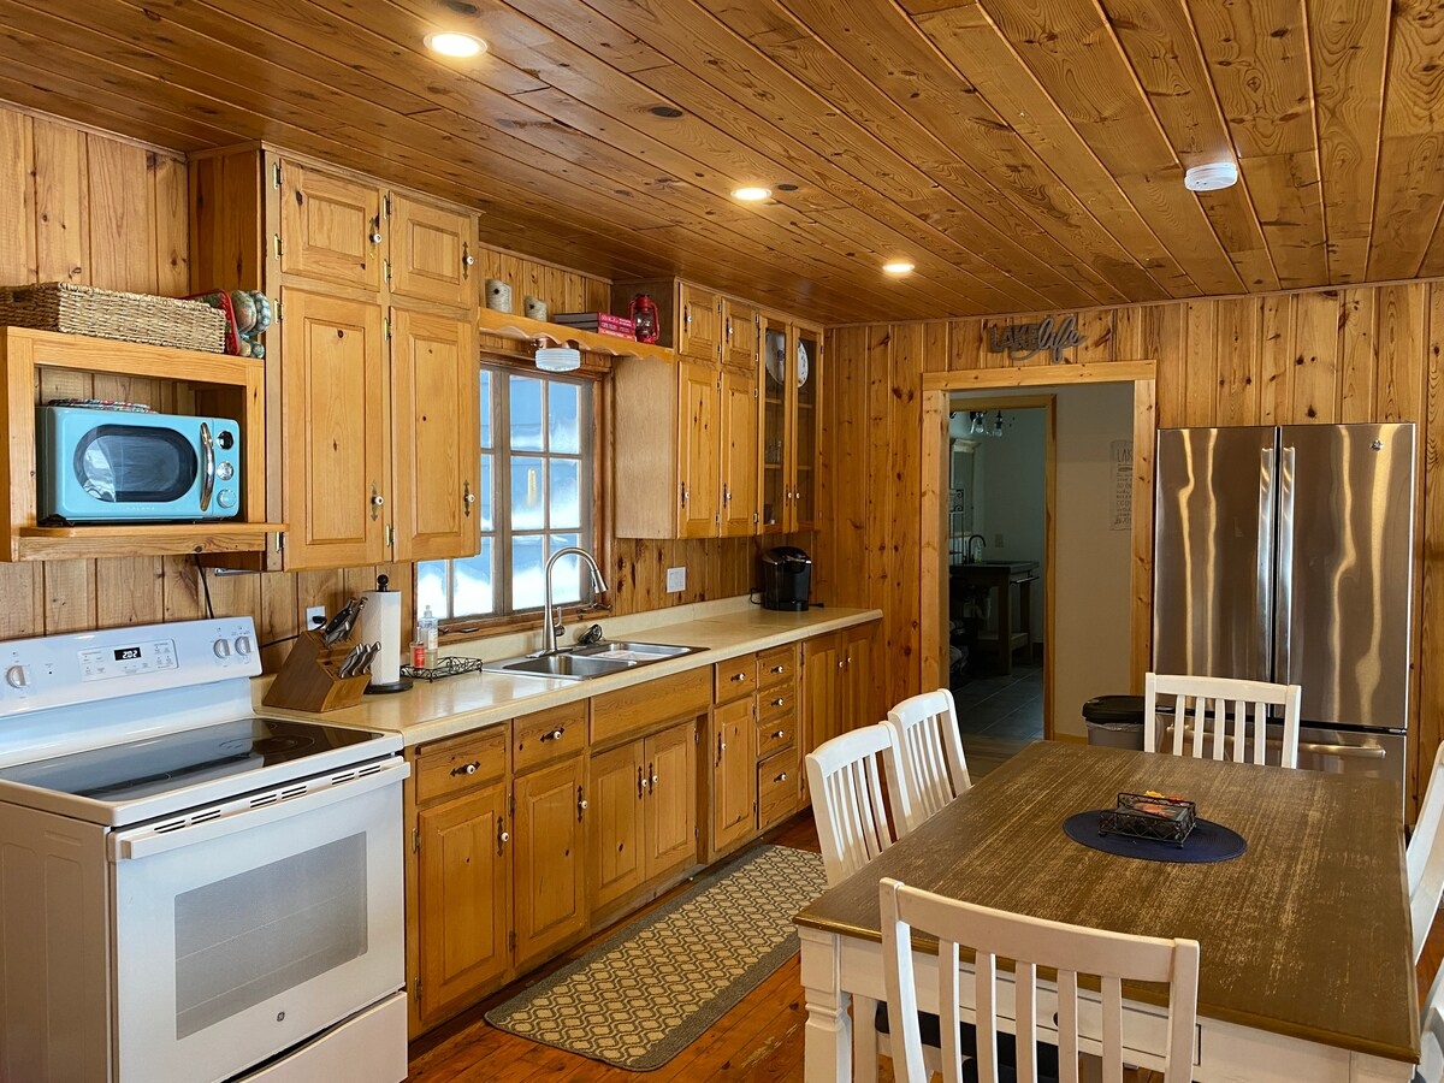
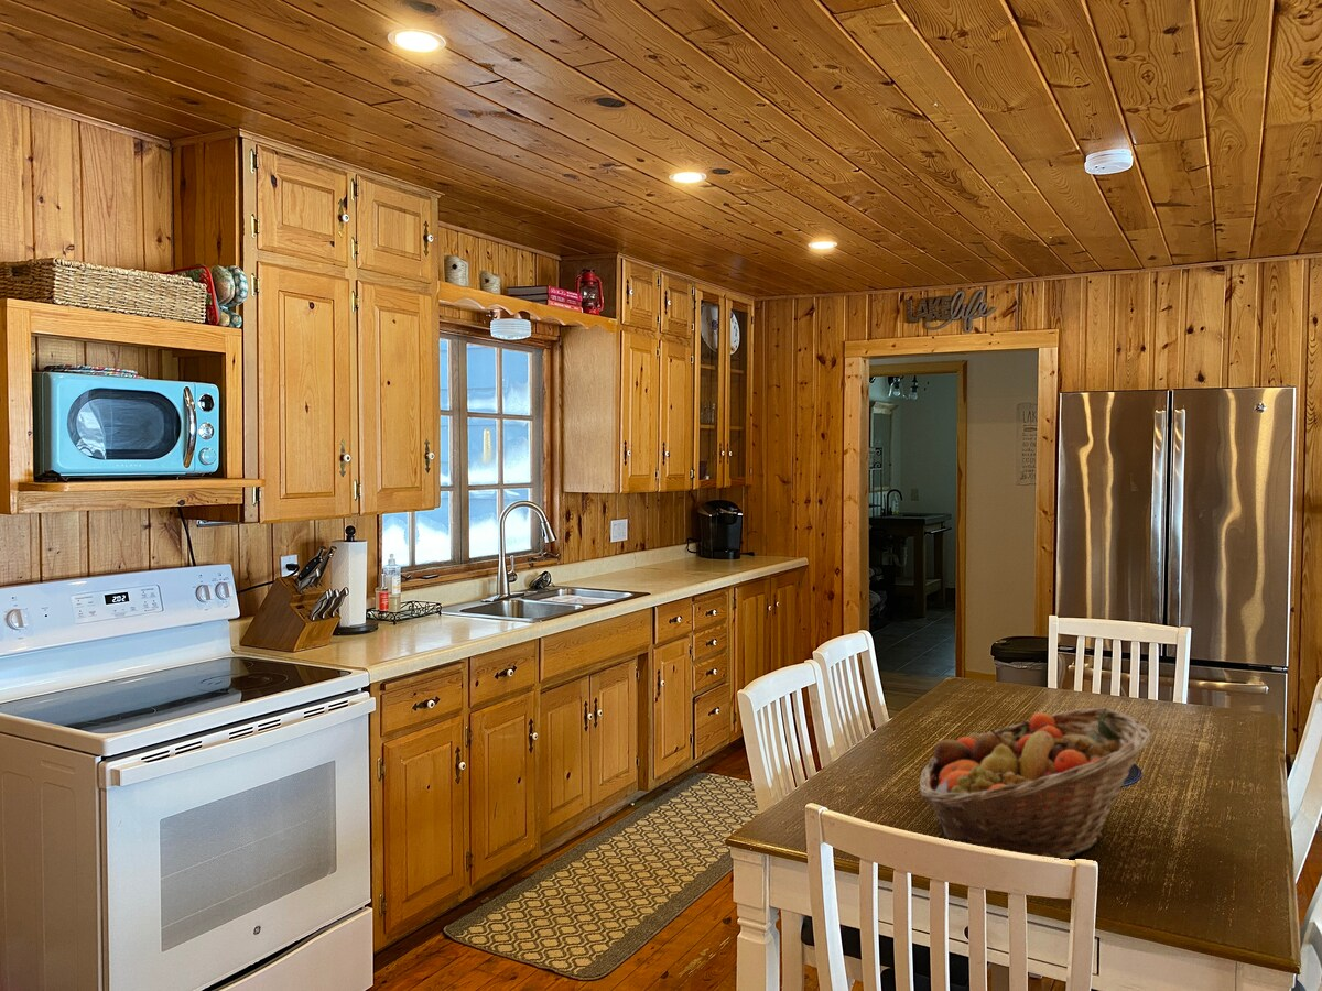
+ fruit basket [918,707,1153,860]
